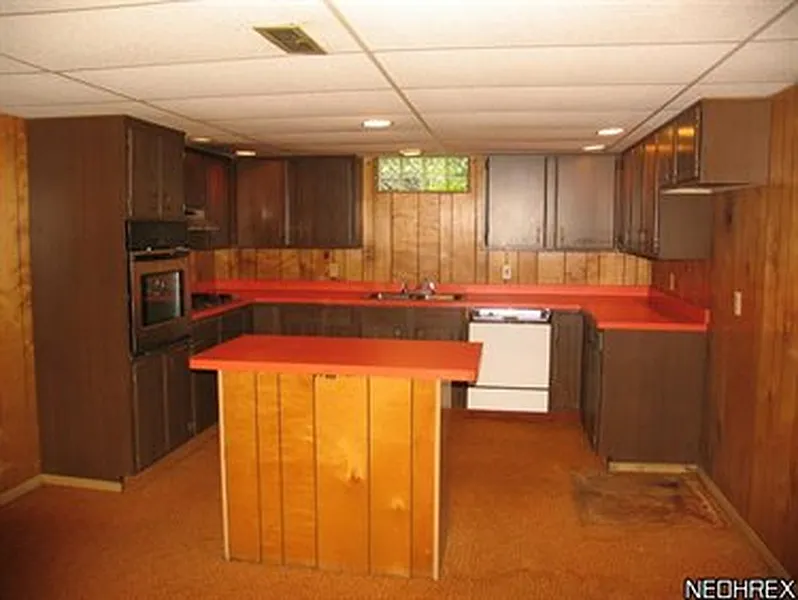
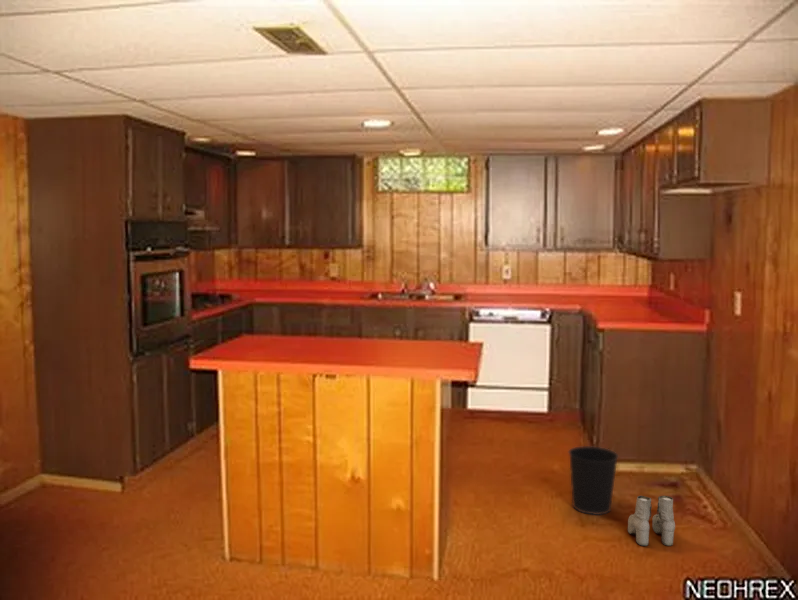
+ wastebasket [568,445,619,516]
+ boots [627,495,676,547]
